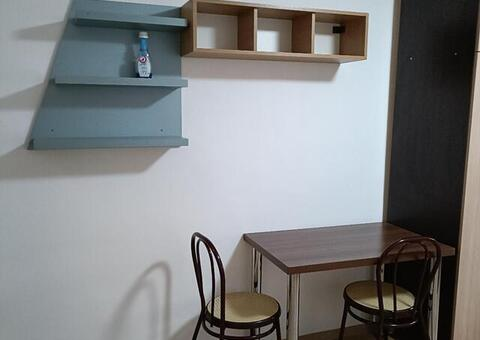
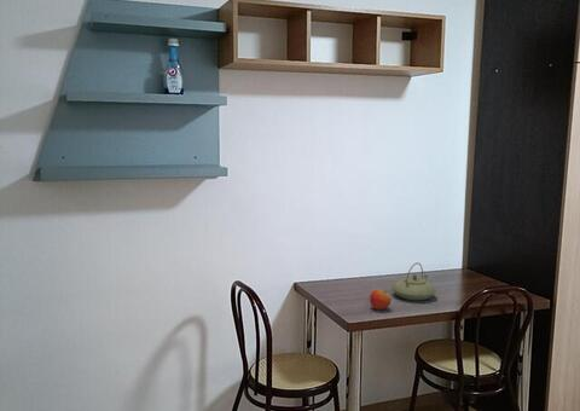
+ apple [369,288,393,311]
+ teapot [392,261,437,301]
